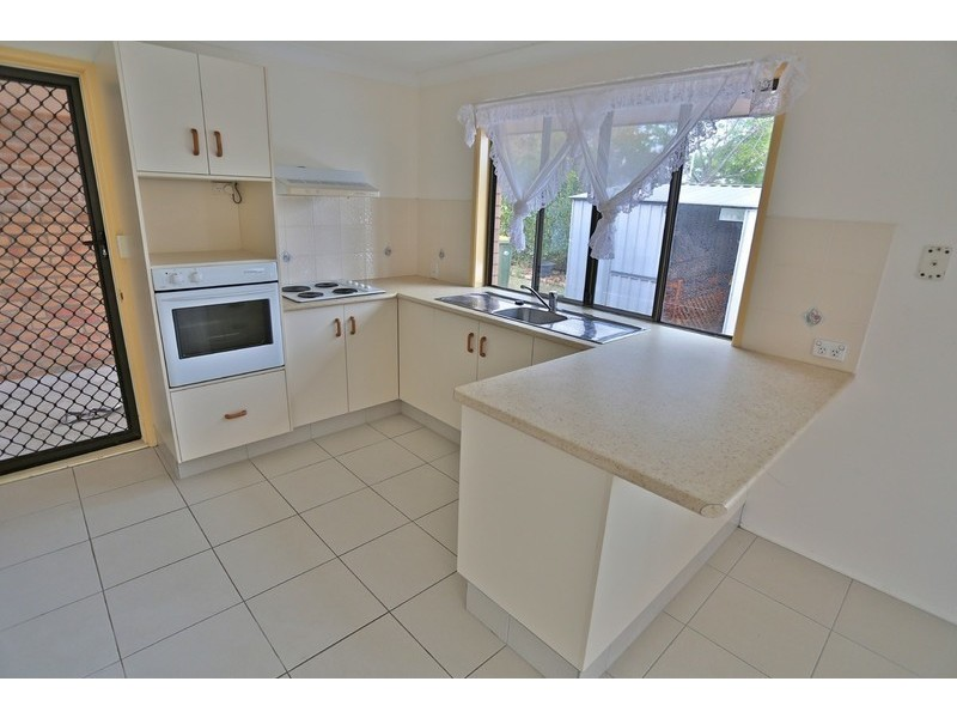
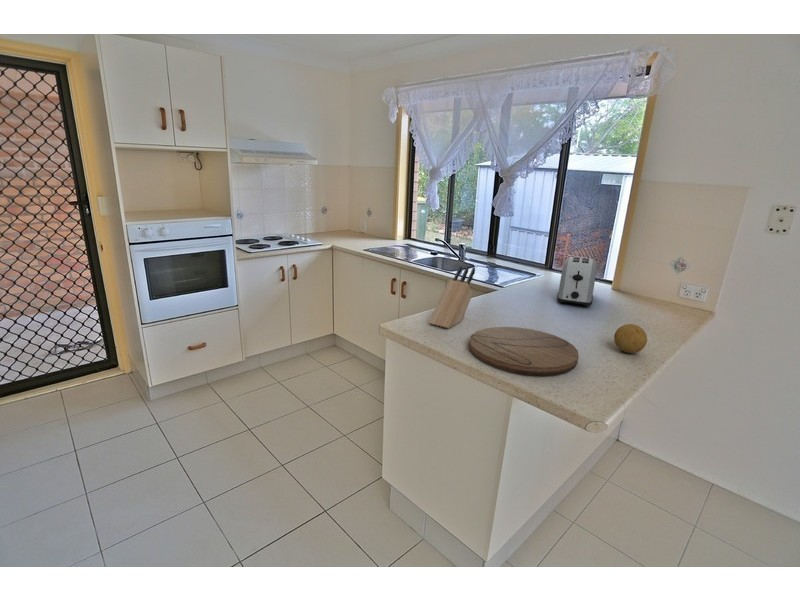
+ toaster [556,256,597,308]
+ fruit [613,323,648,354]
+ knife block [428,265,476,329]
+ cutting board [468,326,580,377]
